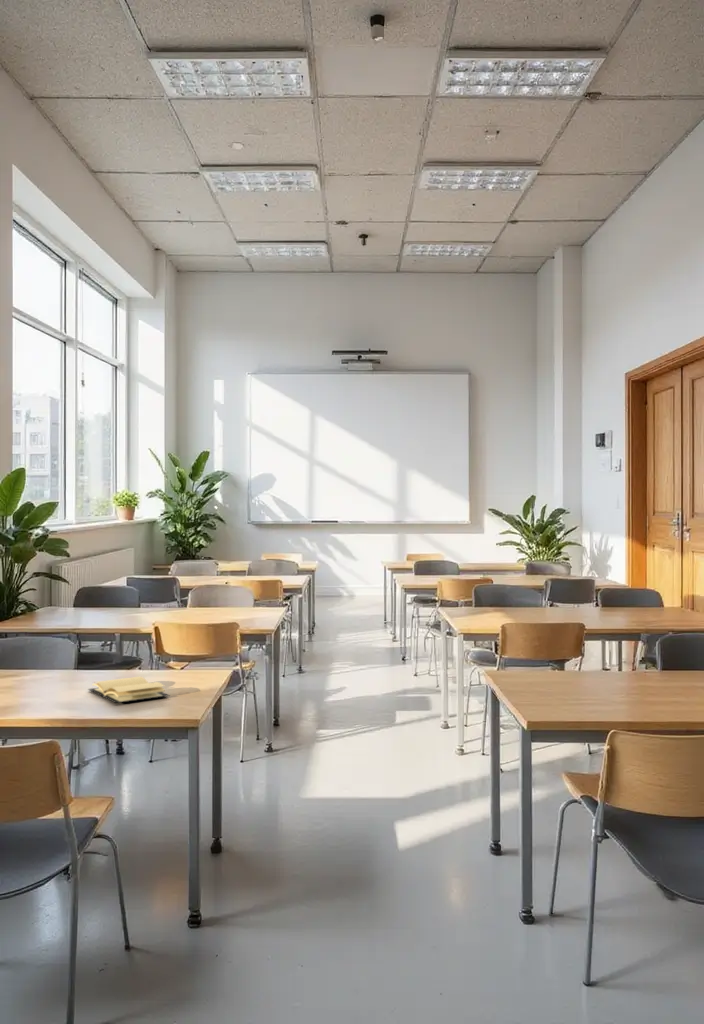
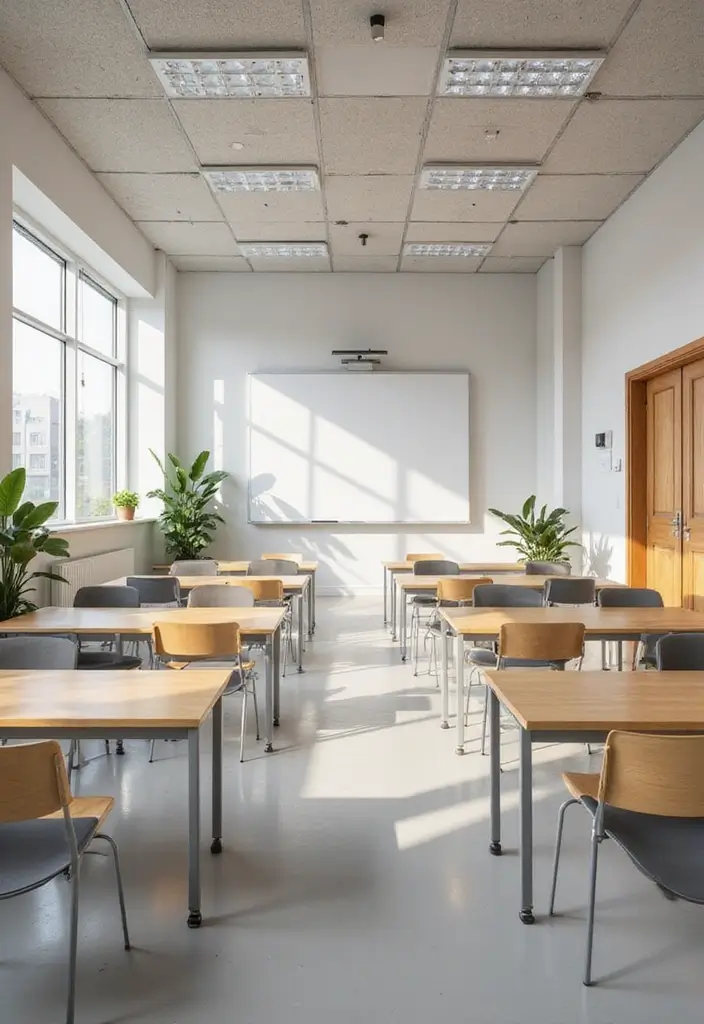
- book [87,676,171,704]
